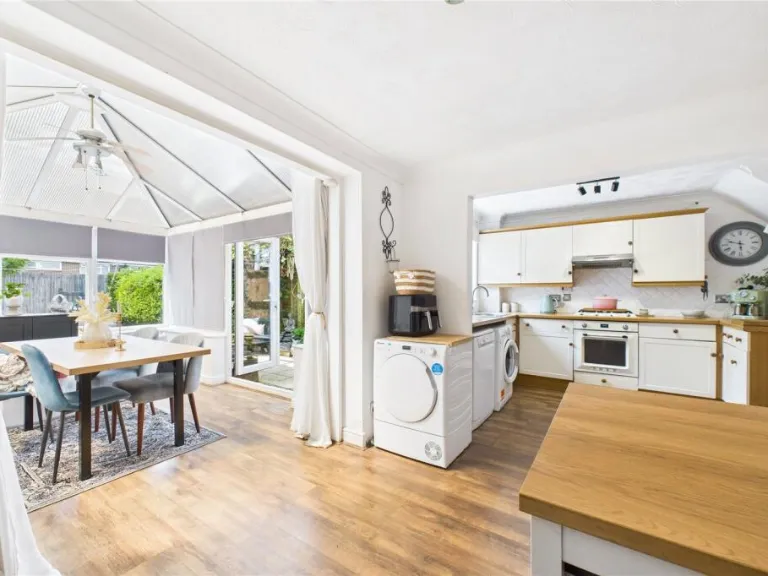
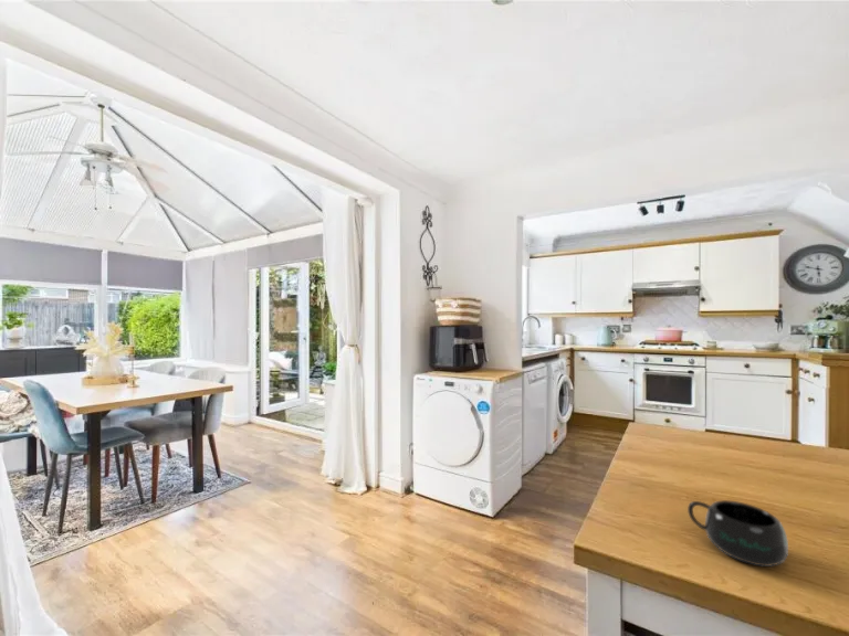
+ mug [686,499,789,568]
